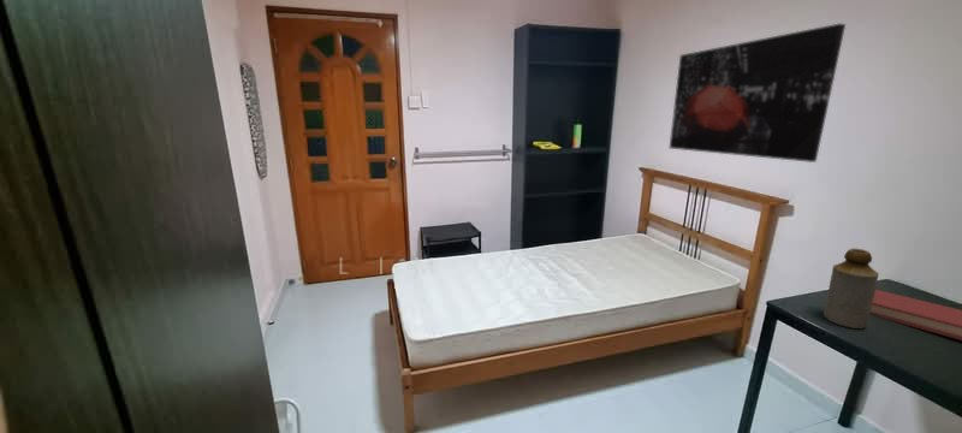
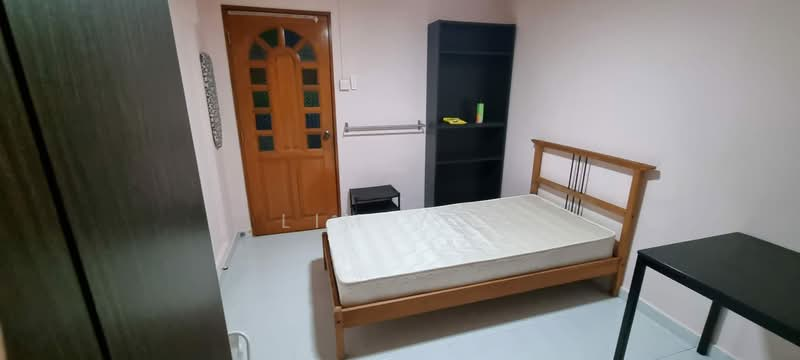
- bottle [823,248,880,330]
- book [869,289,962,342]
- wall art [669,23,847,164]
